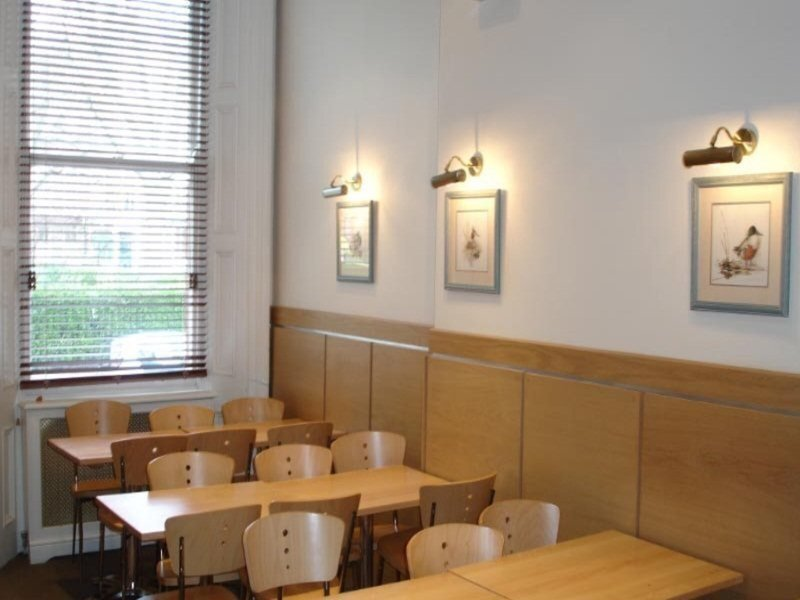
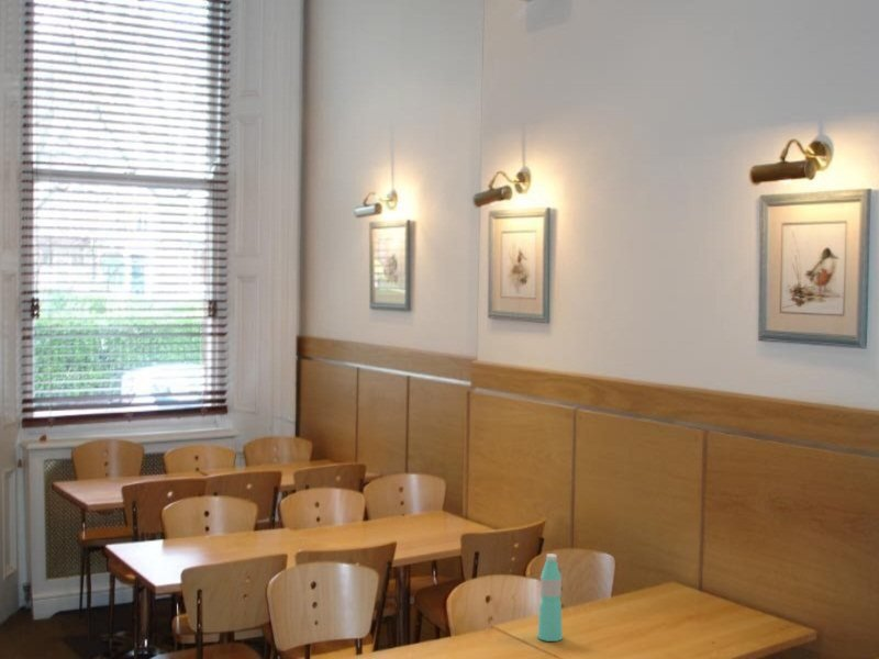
+ water bottle [536,552,564,643]
